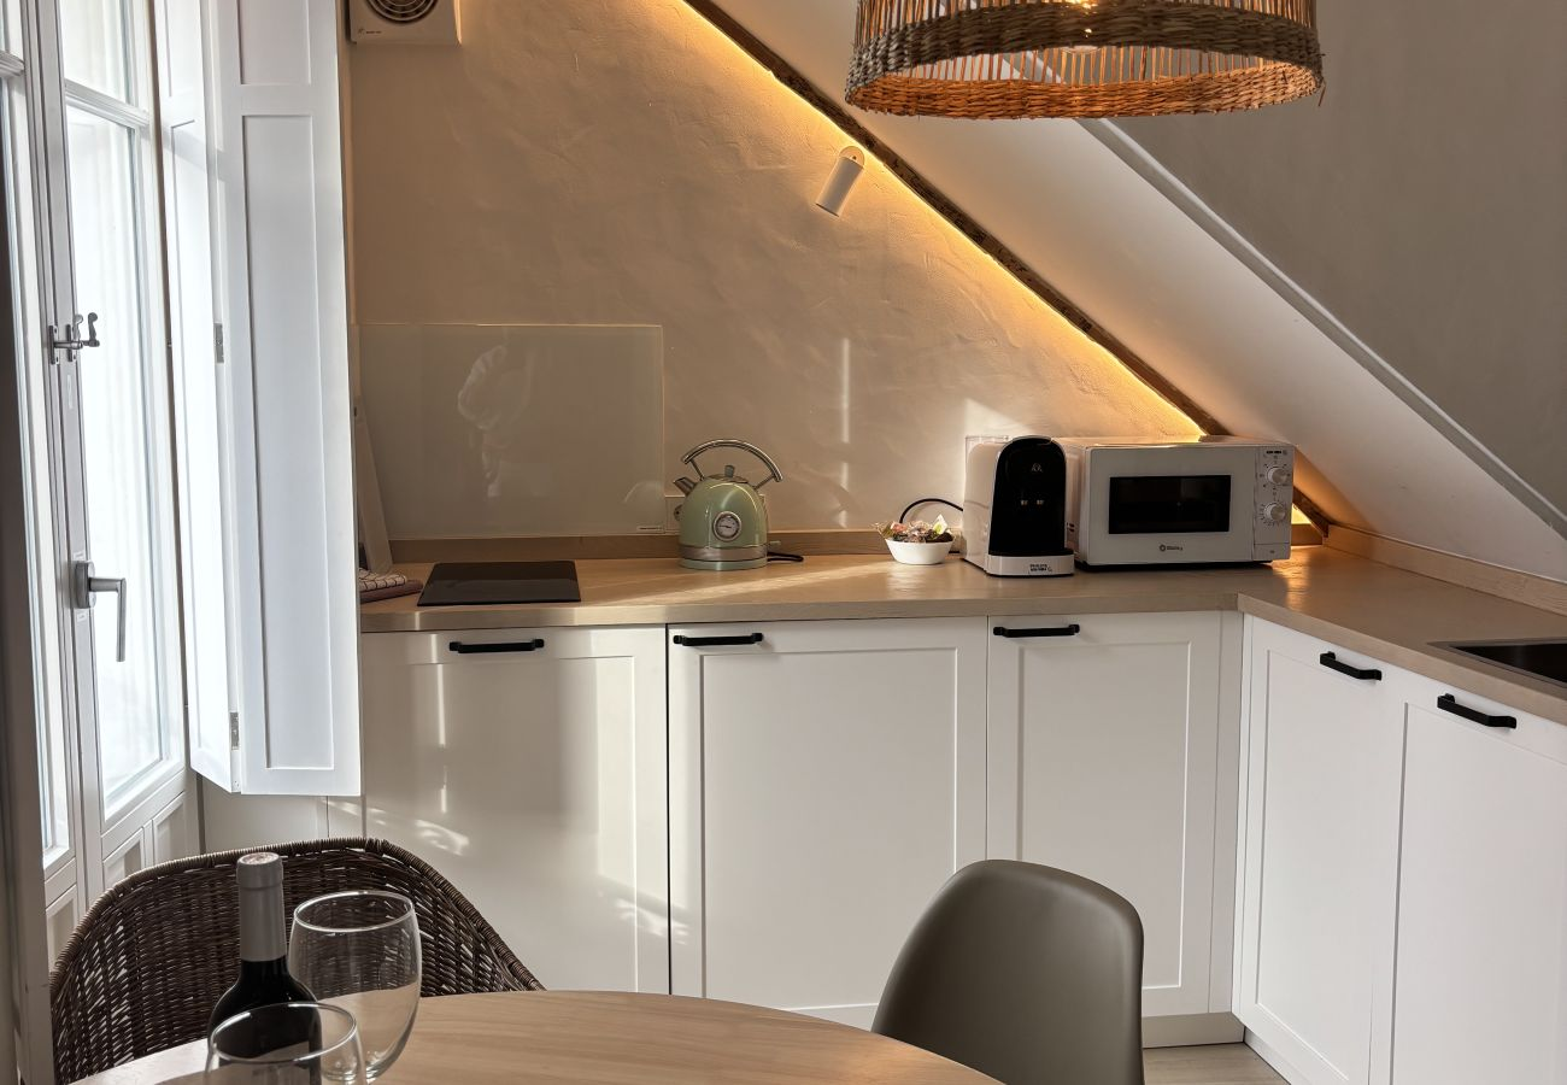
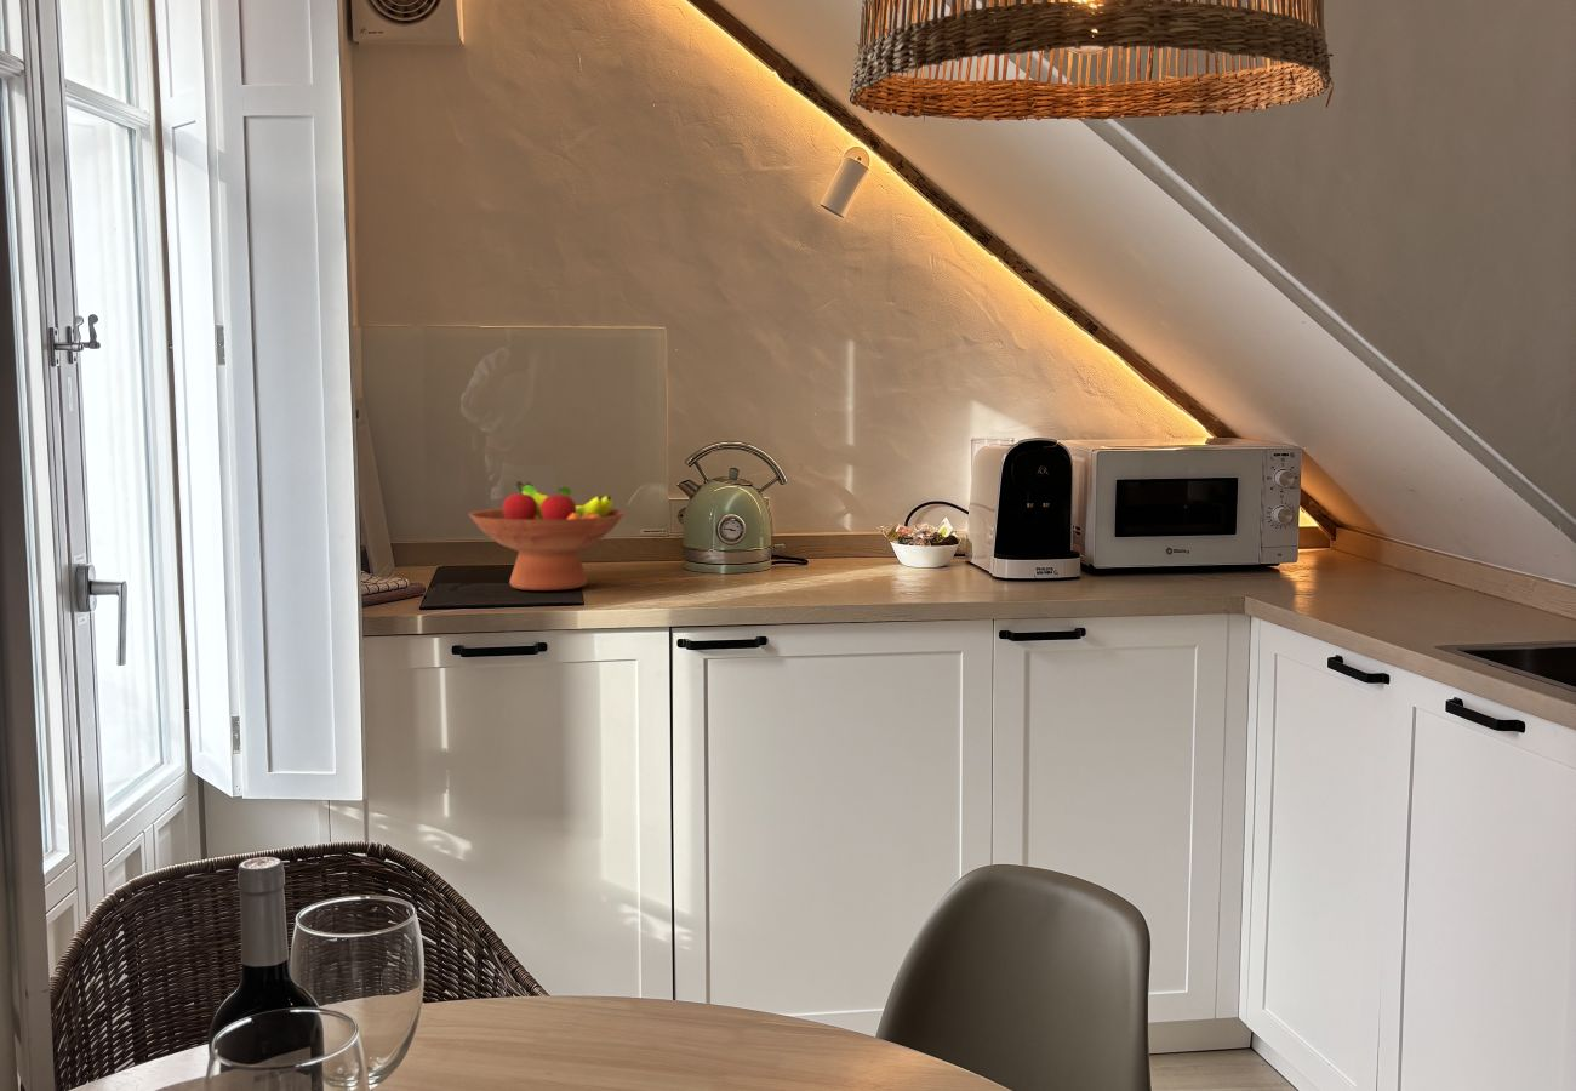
+ fruit bowl [467,480,627,592]
